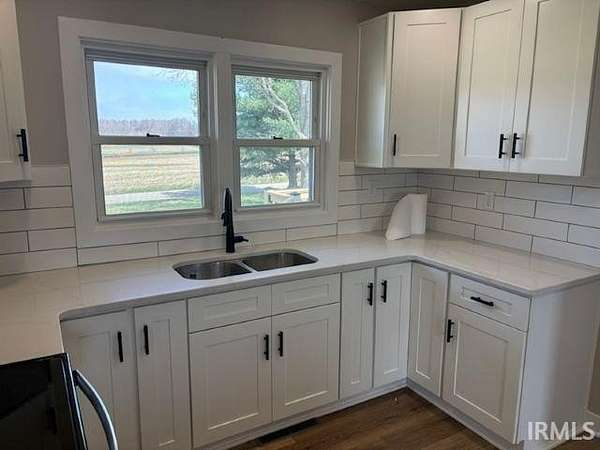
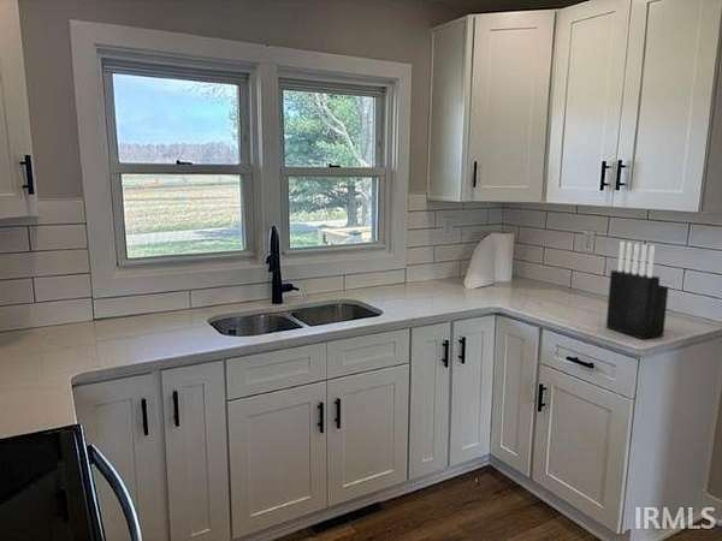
+ knife block [605,240,669,340]
